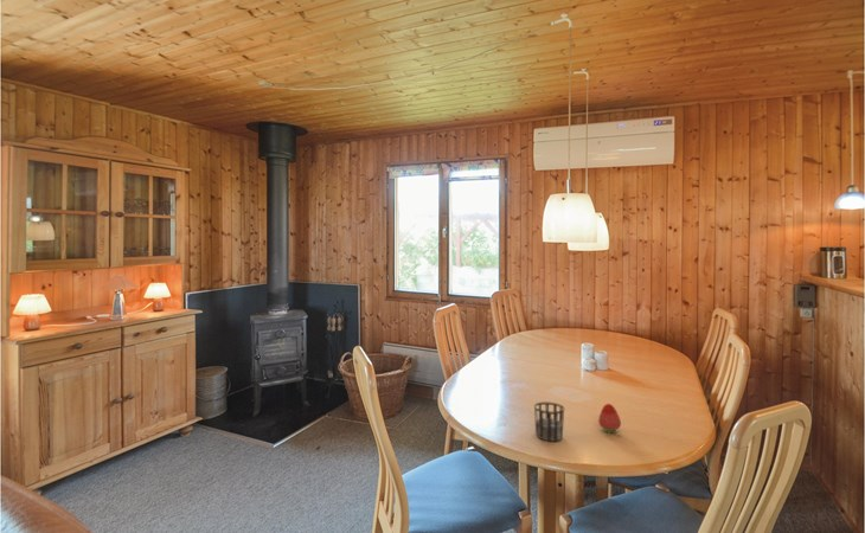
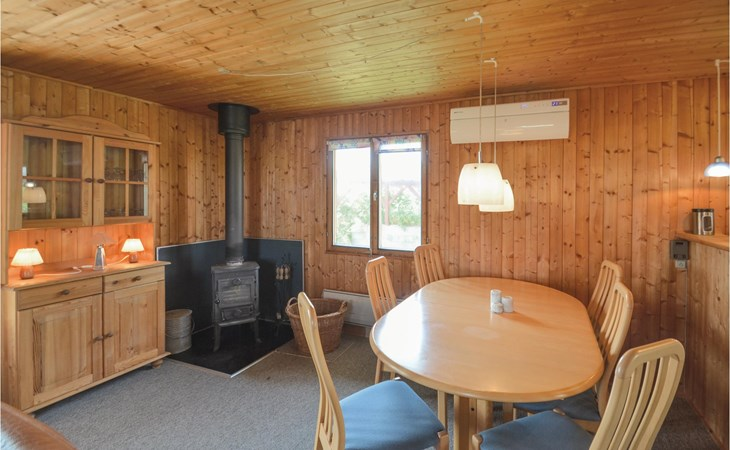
- fruit [597,403,622,434]
- cup [533,400,565,442]
